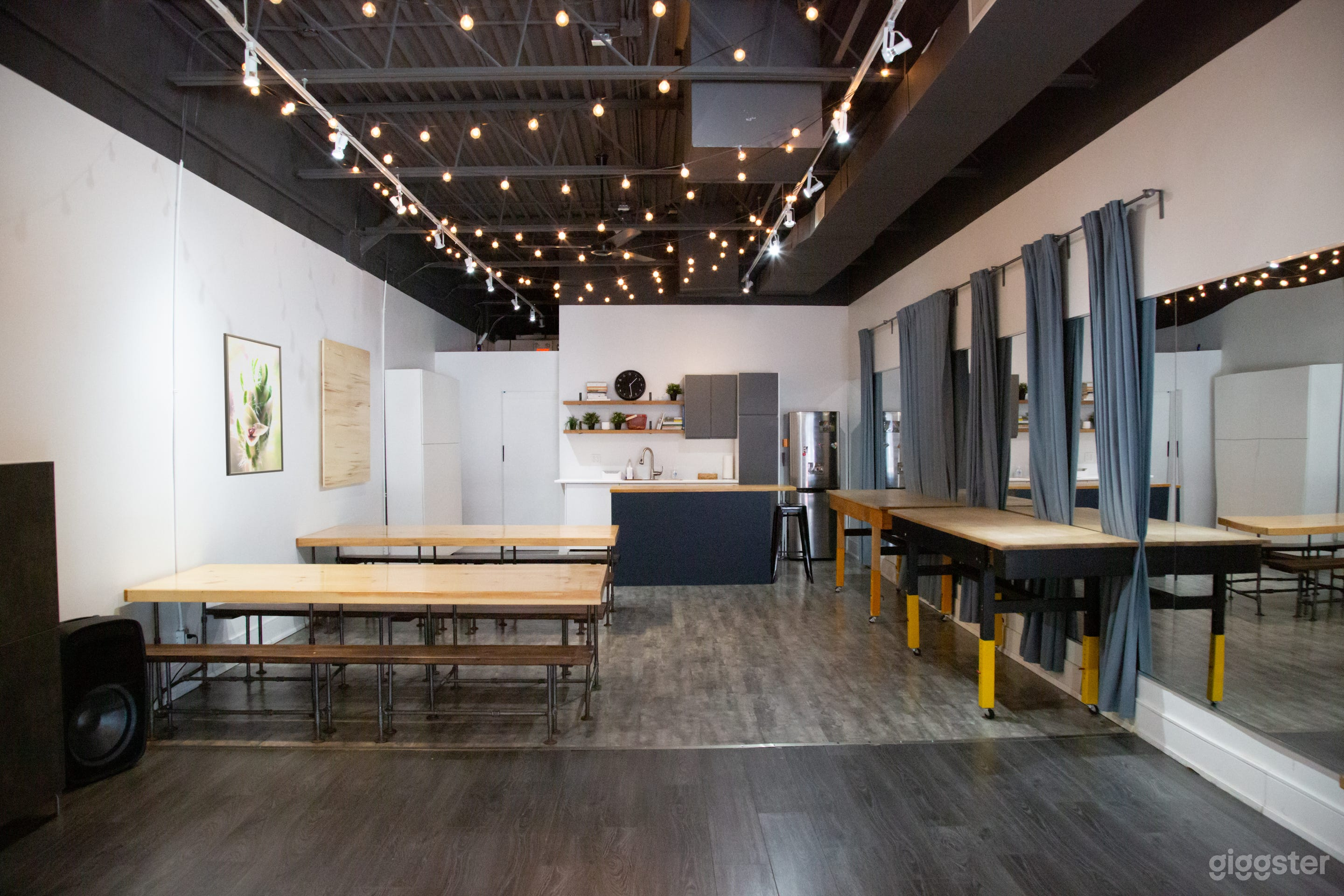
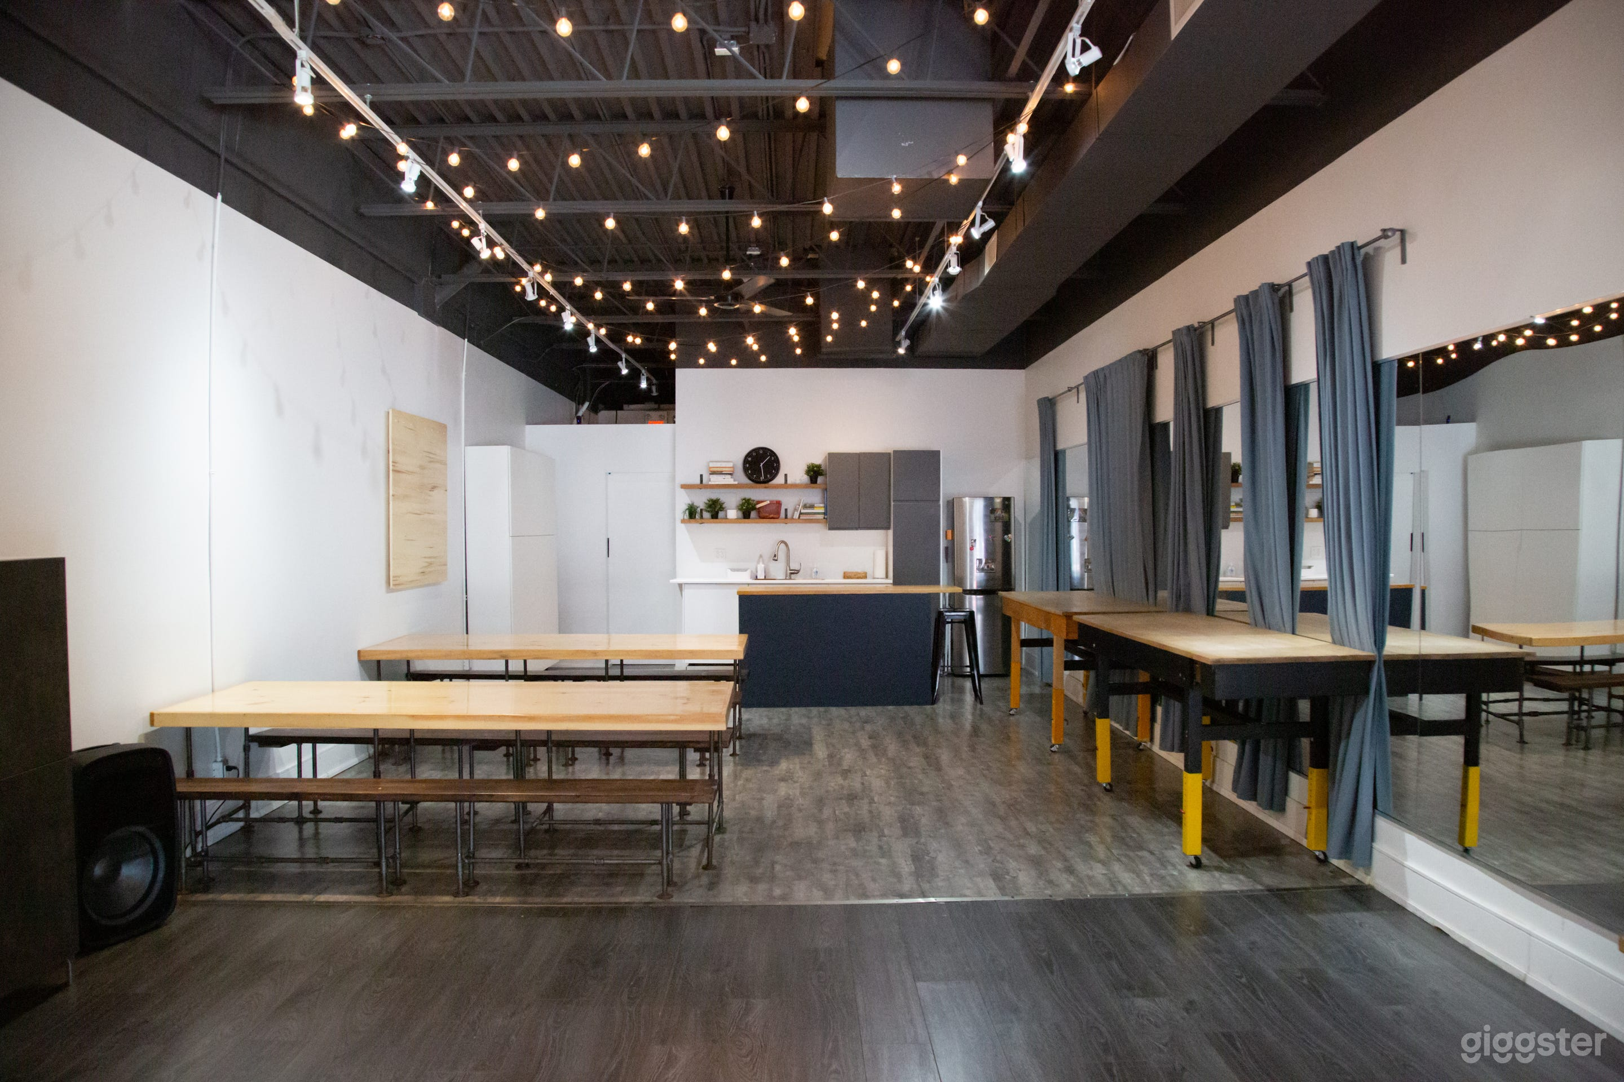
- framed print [223,333,284,476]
